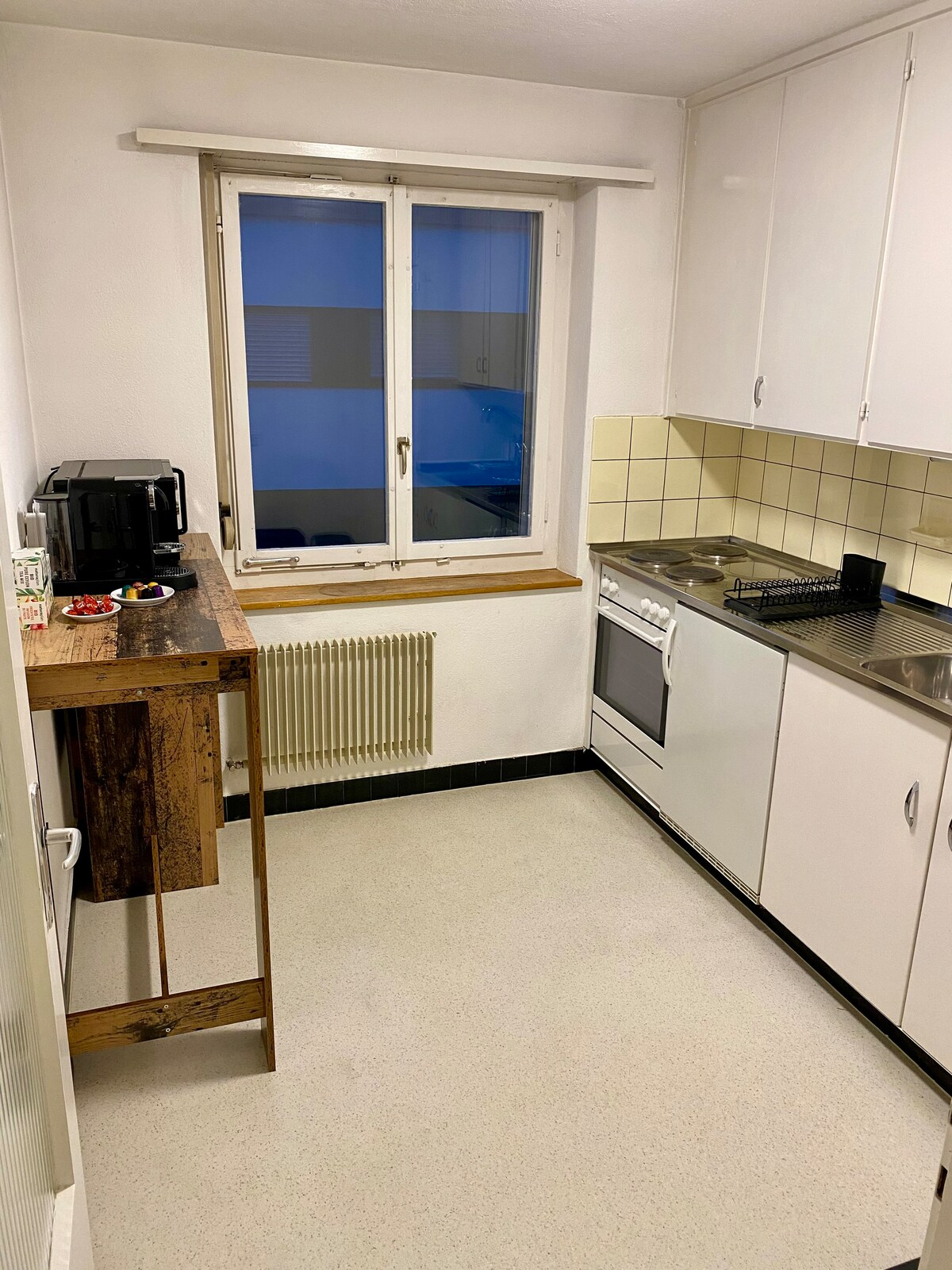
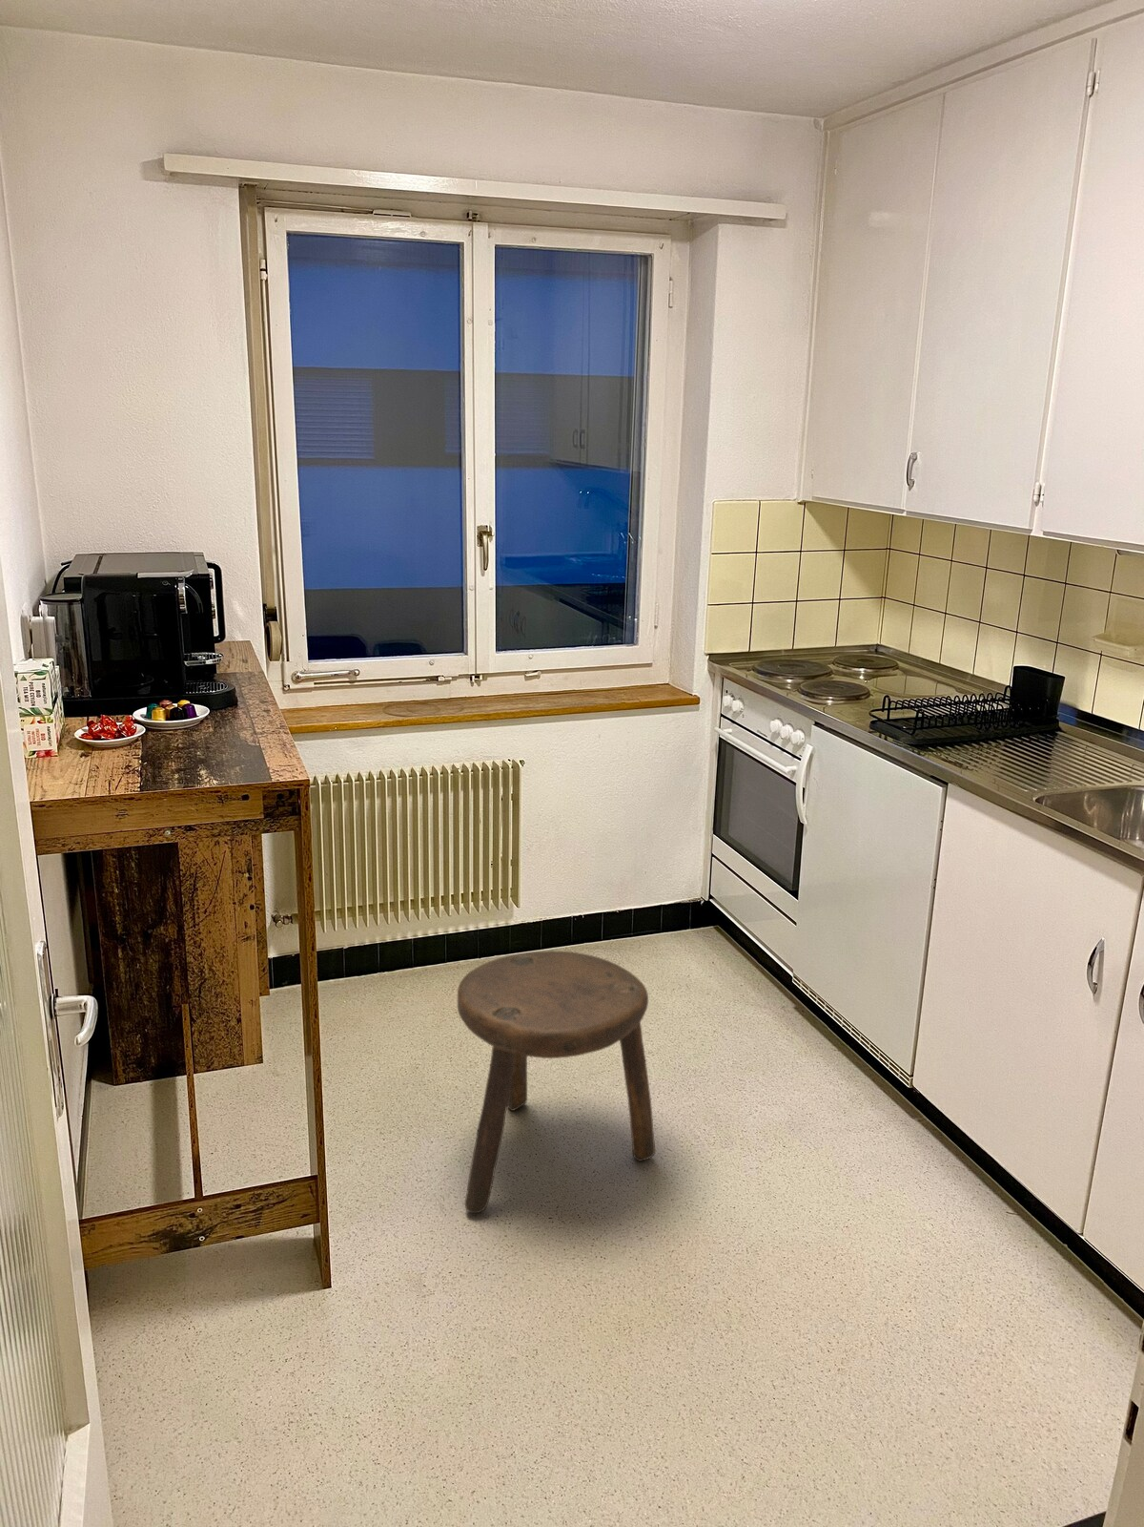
+ stool [457,950,656,1214]
